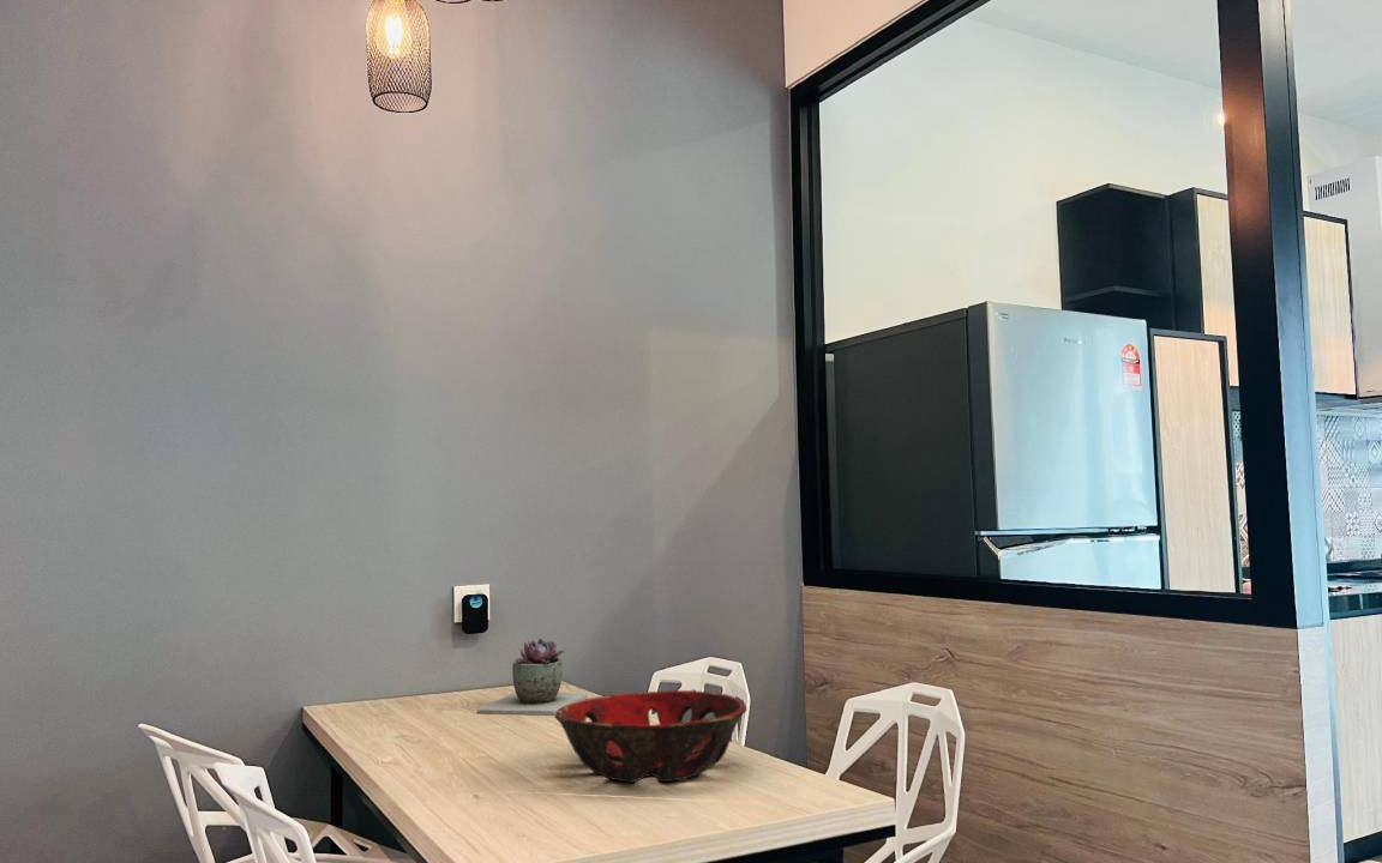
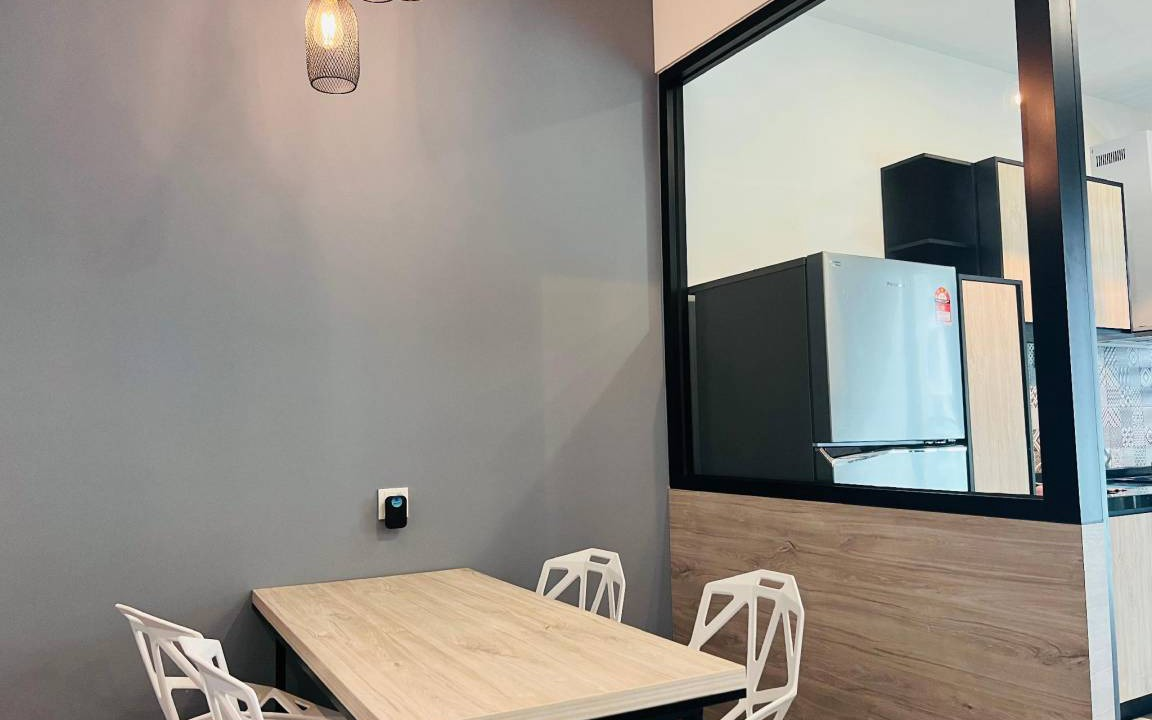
- decorative bowl [553,689,749,784]
- succulent plant [476,638,589,717]
